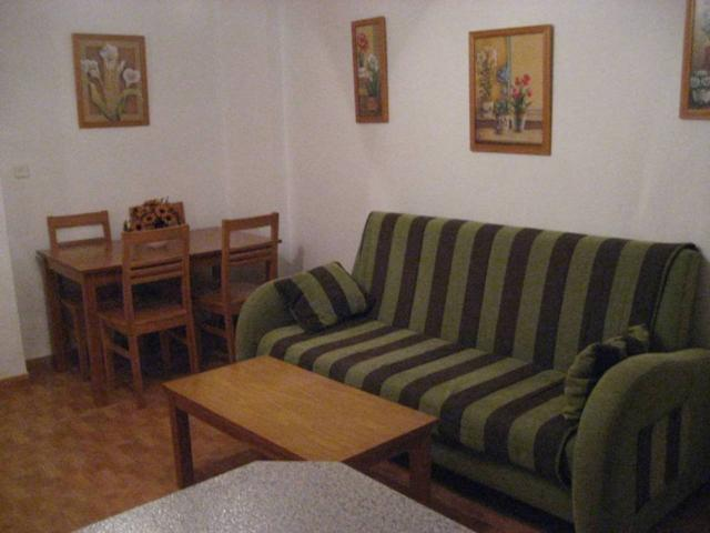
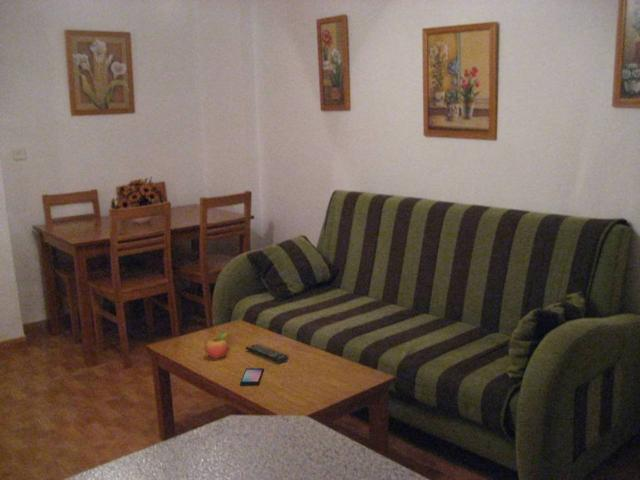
+ fruit [204,332,229,360]
+ smartphone [239,367,265,386]
+ remote control [244,343,289,364]
